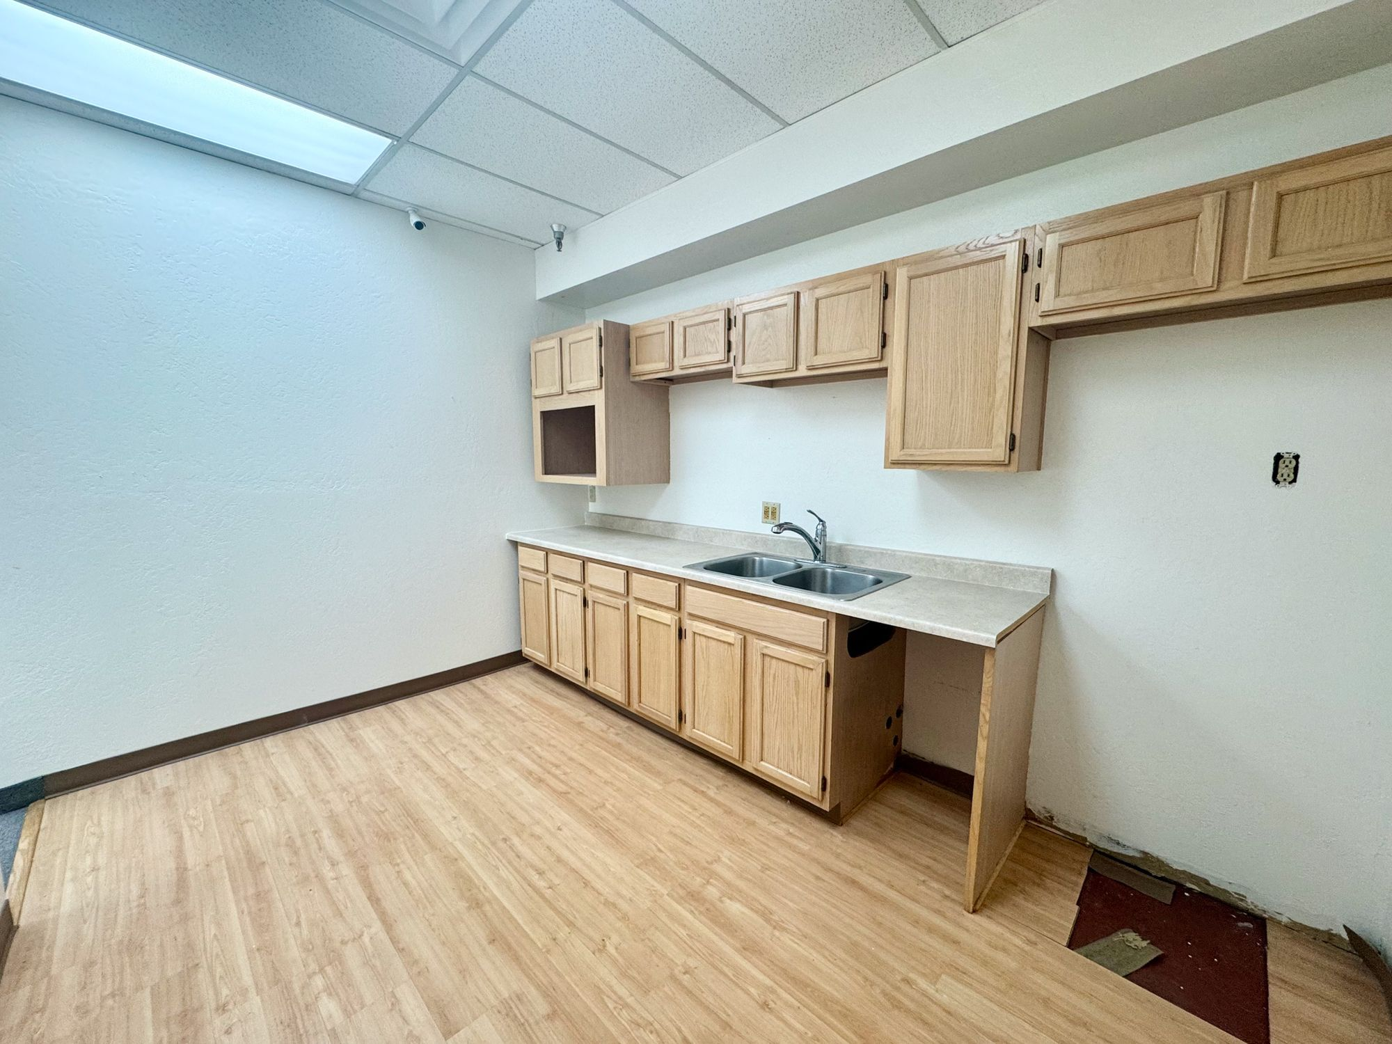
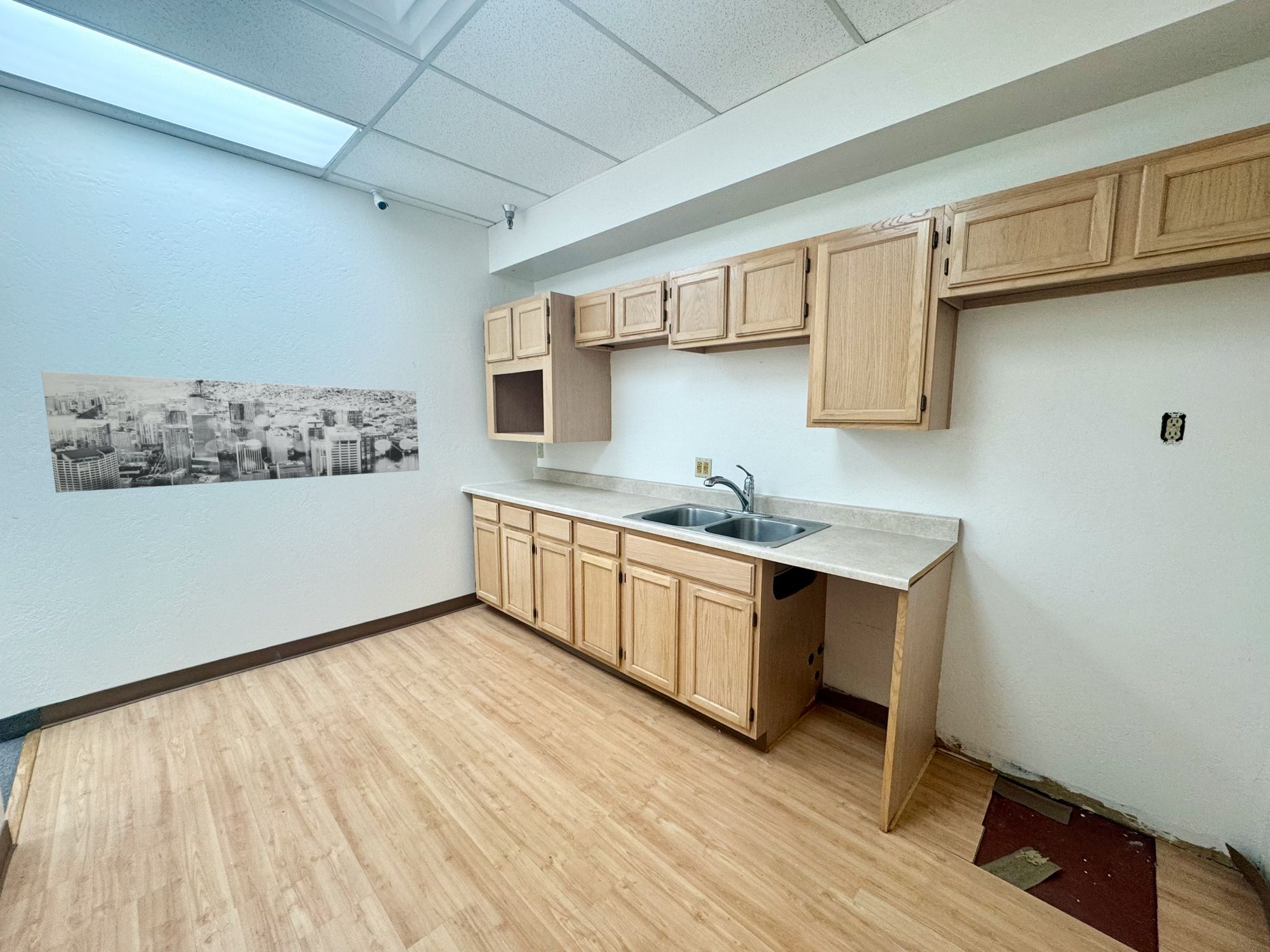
+ wall art [41,371,420,493]
